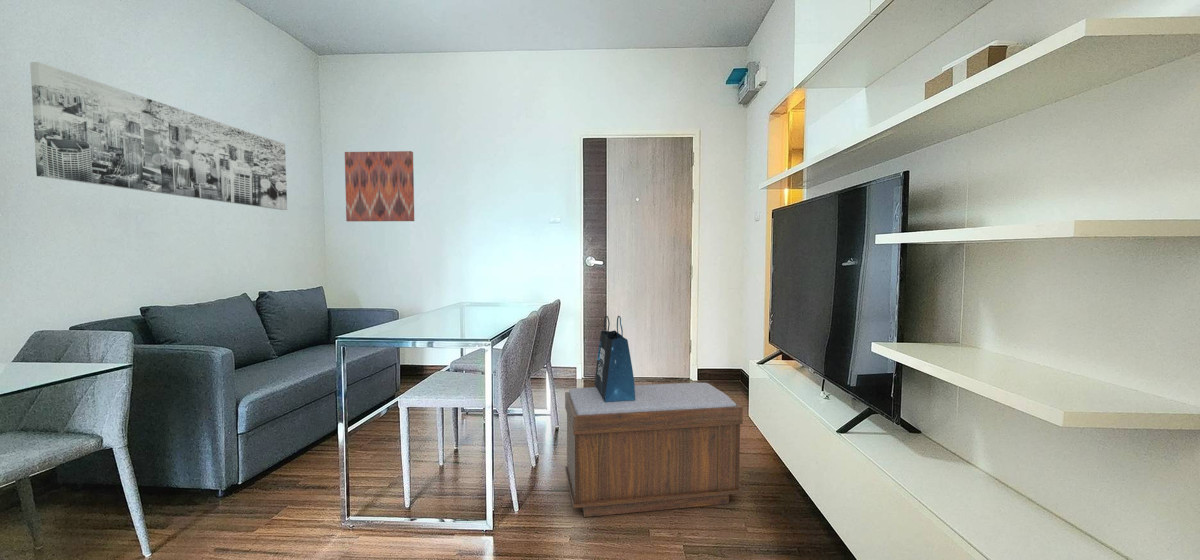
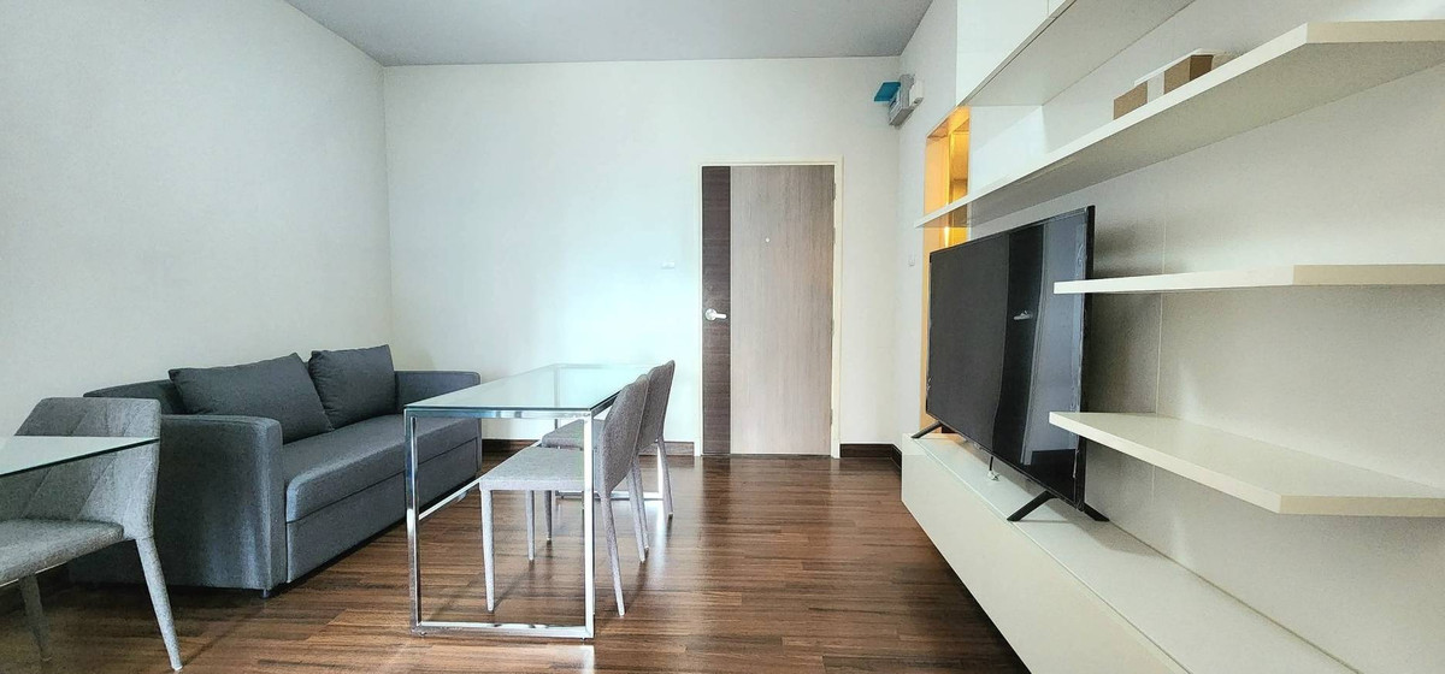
- tote bag [594,315,635,402]
- bench [564,382,744,518]
- wall art [344,150,415,222]
- wall art [29,61,288,211]
